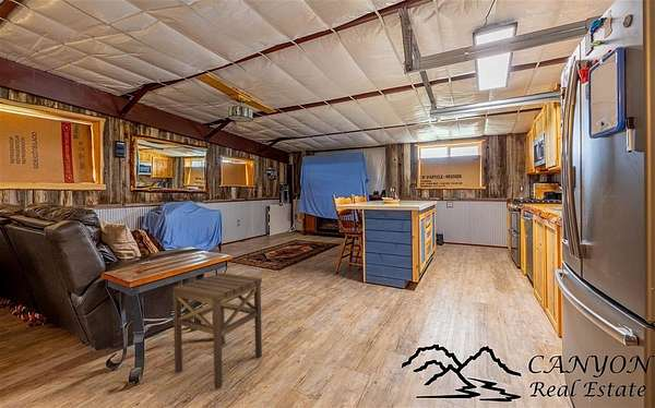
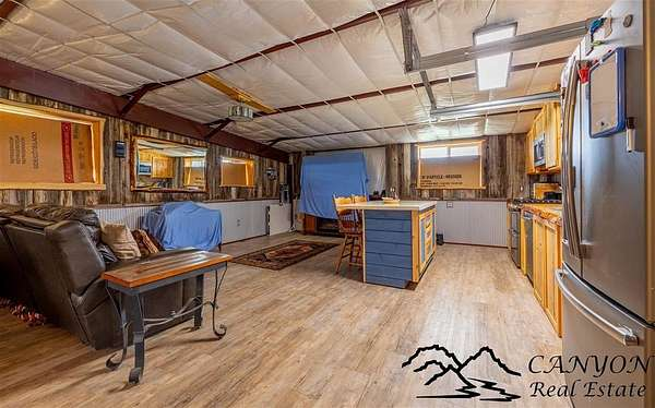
- side table [171,272,263,391]
